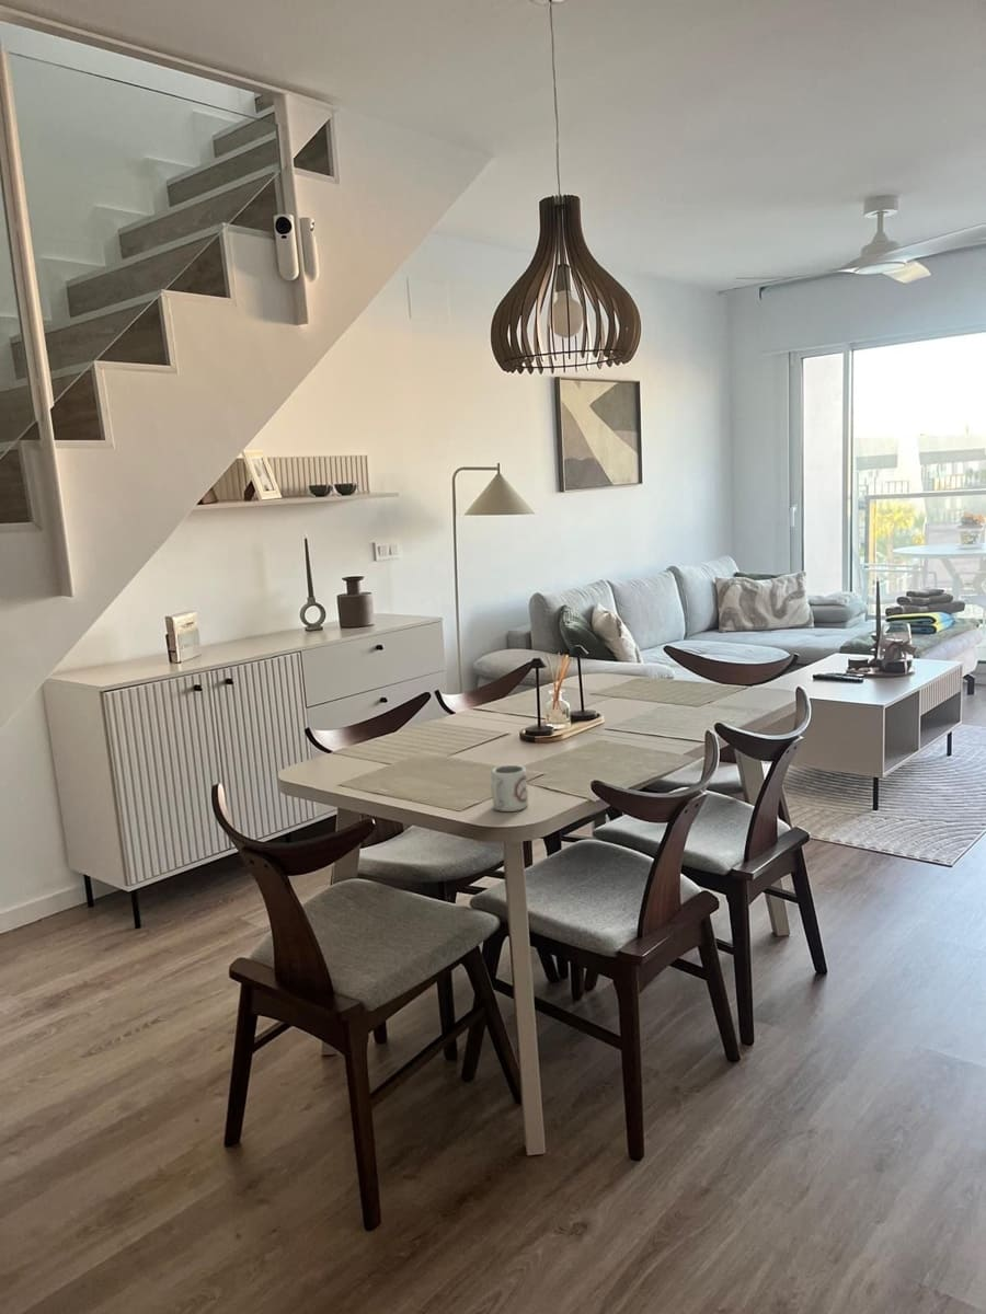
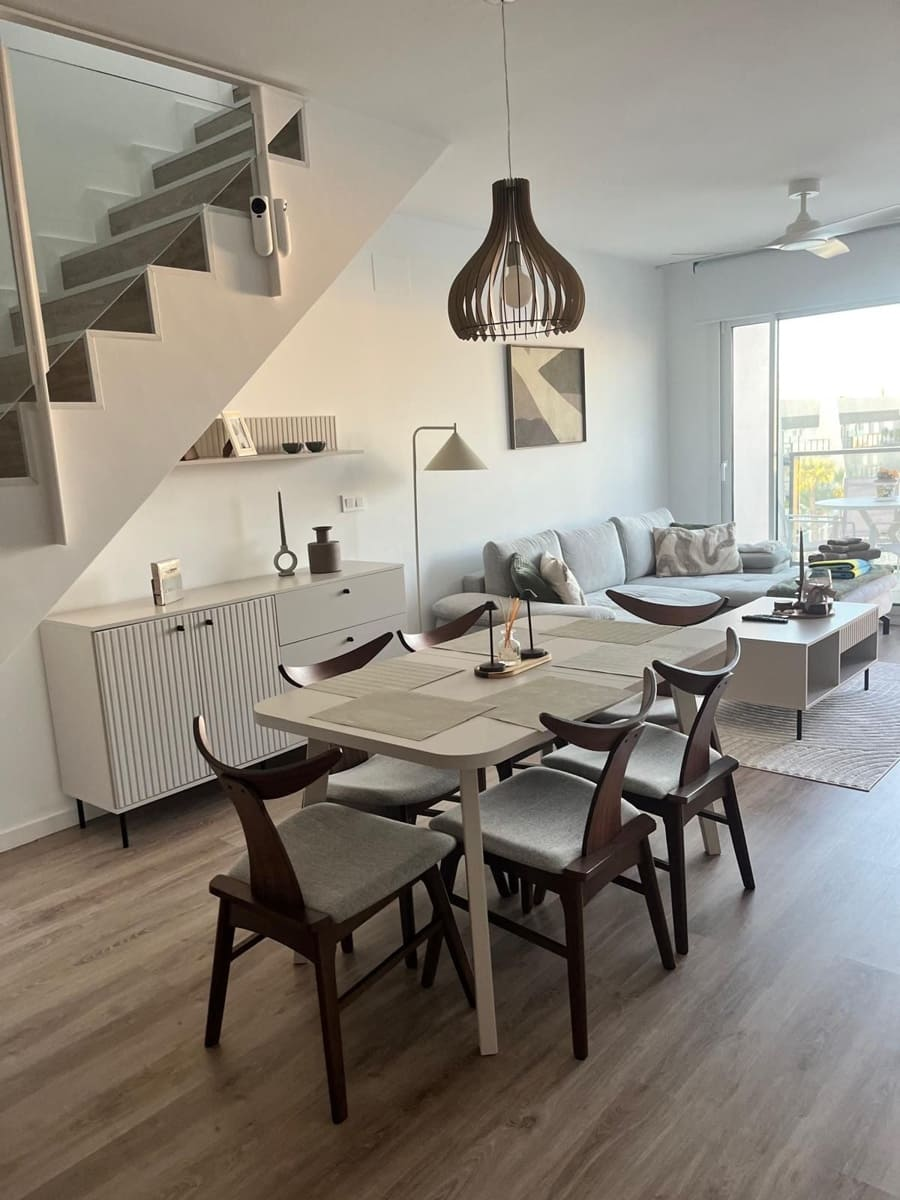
- cup [490,764,529,812]
